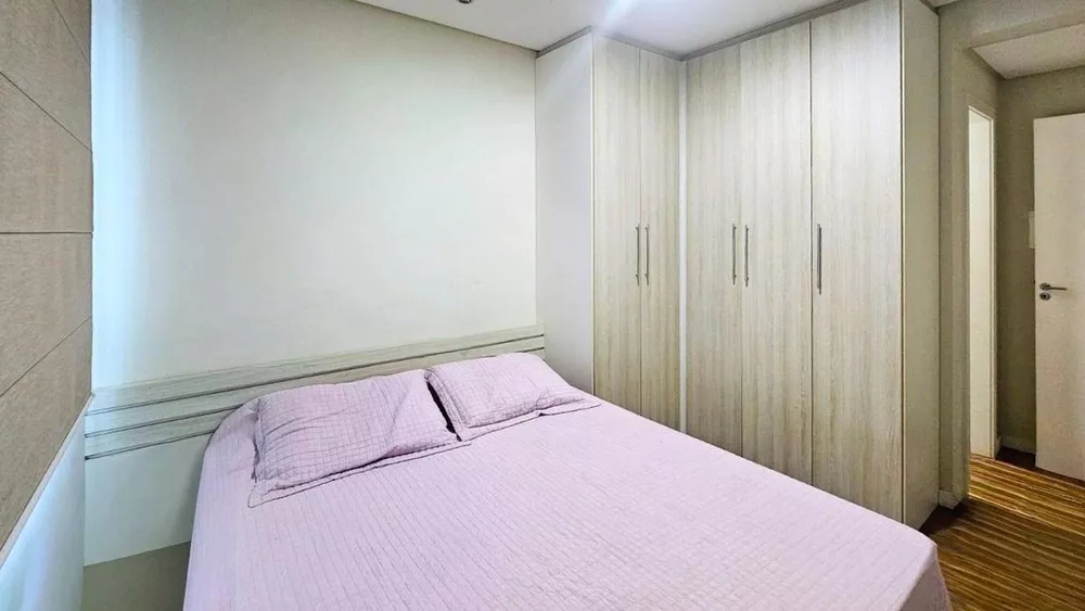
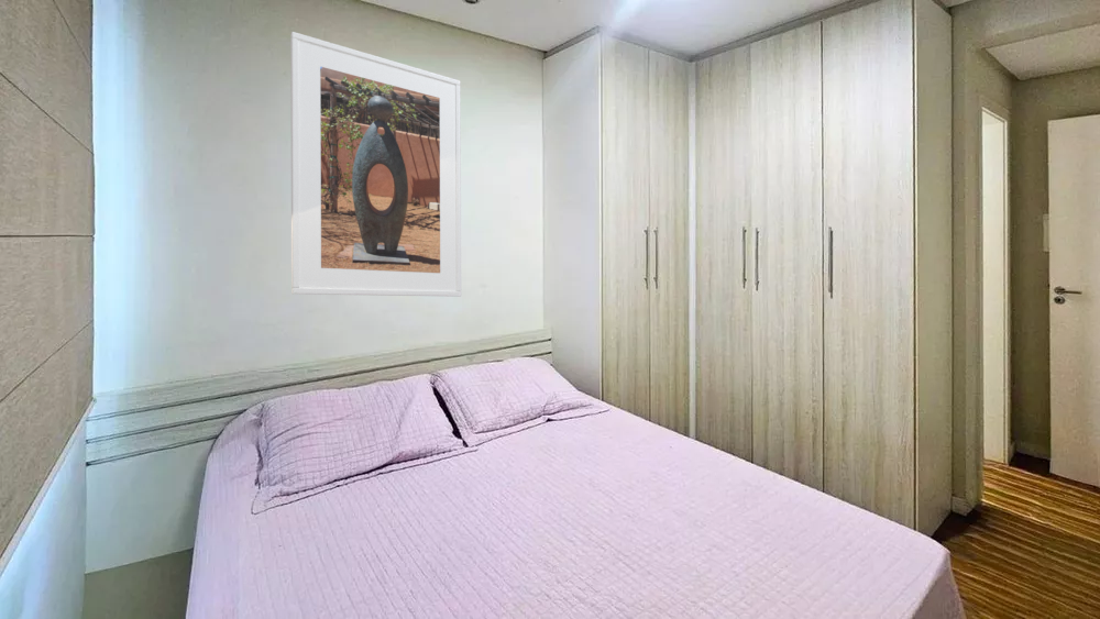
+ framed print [289,31,462,298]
